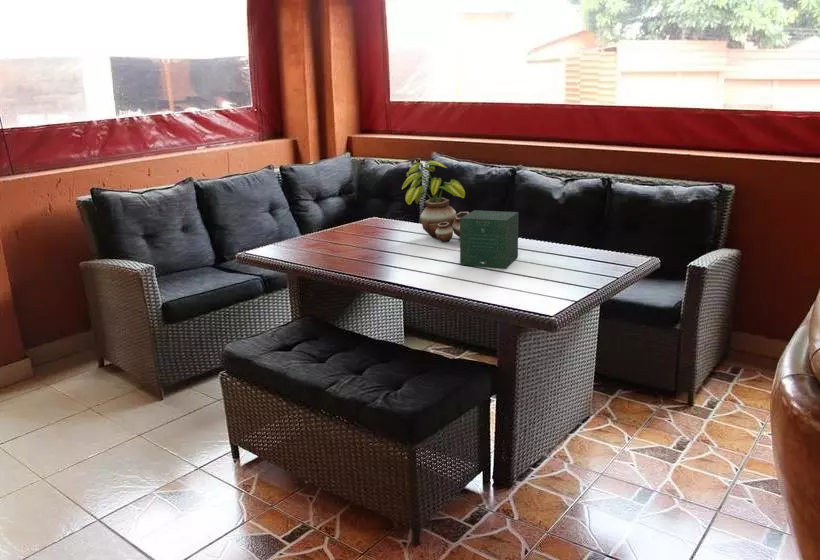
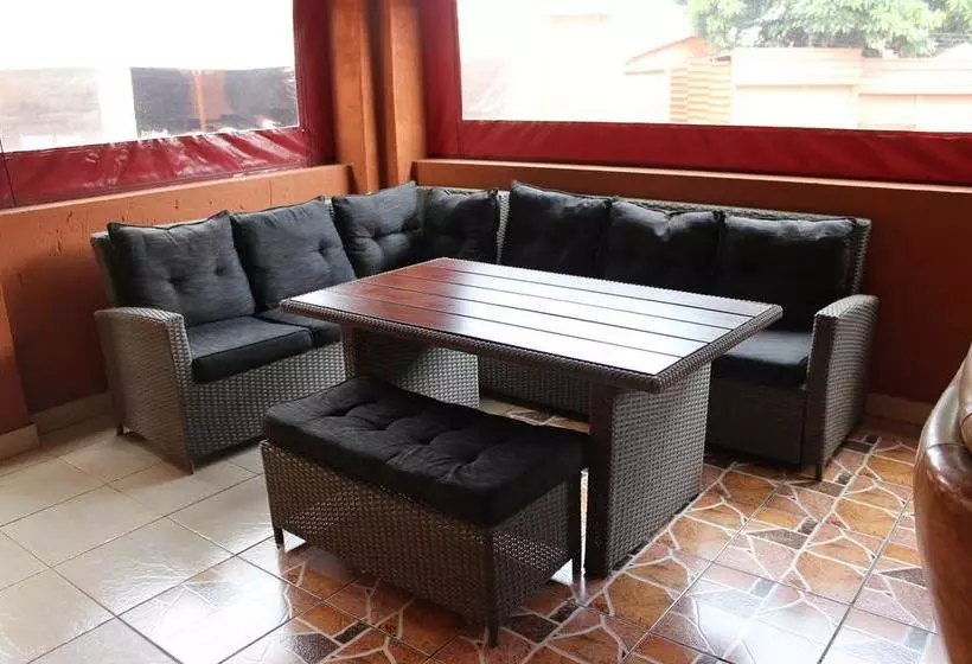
- potted plant [401,159,470,244]
- gift box [459,209,520,269]
